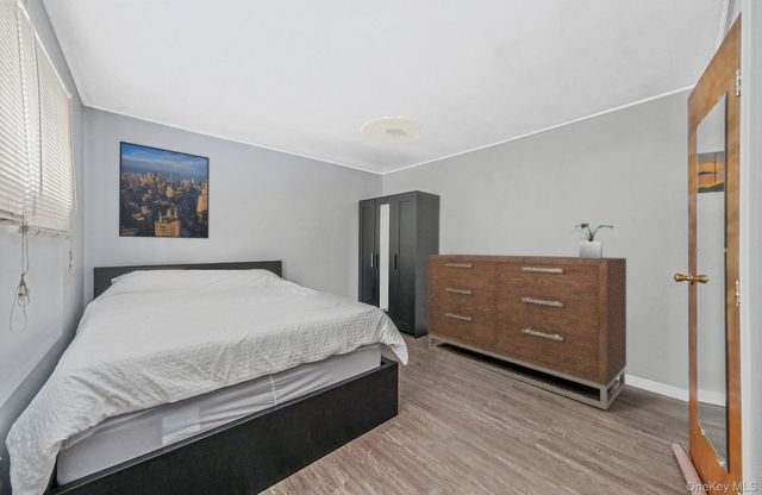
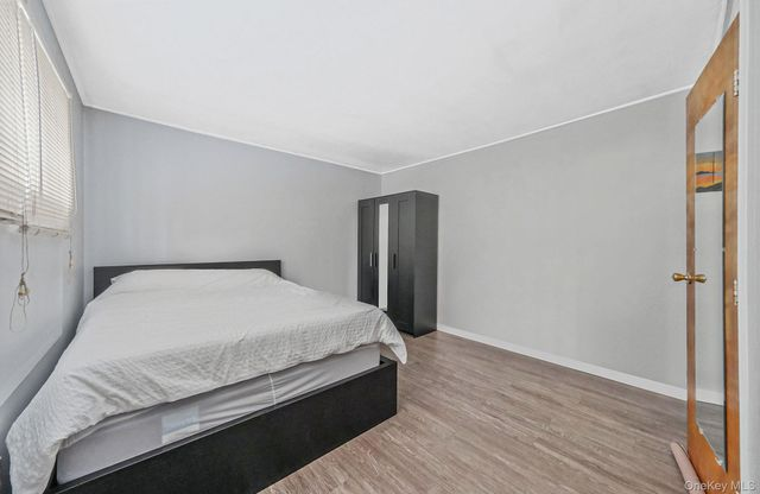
- ceiling light [361,115,425,143]
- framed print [118,140,211,239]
- potted plant [572,223,614,258]
- dresser [426,253,627,411]
